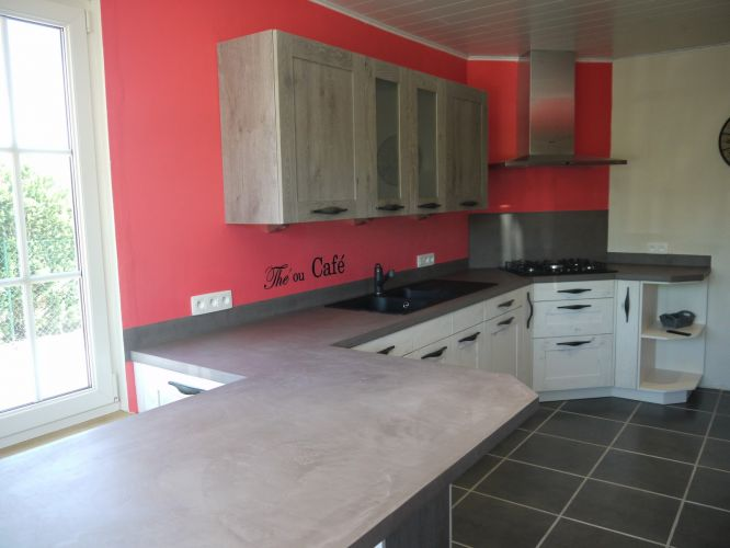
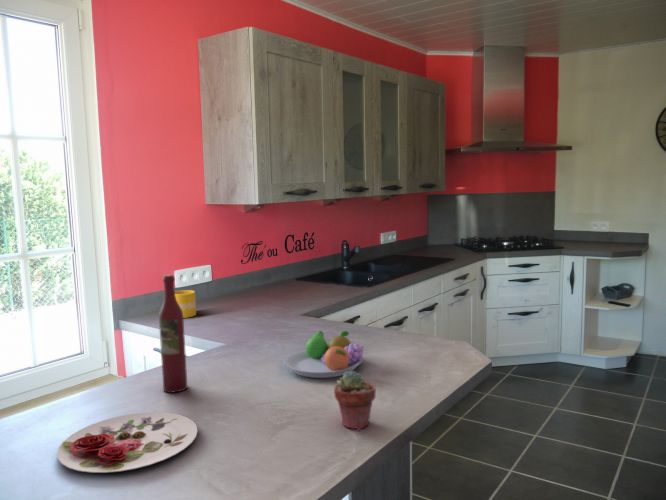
+ wine bottle [158,273,188,394]
+ potted succulent [333,370,377,432]
+ fruit bowl [282,330,365,379]
+ mug [175,289,197,319]
+ plate [56,411,199,474]
